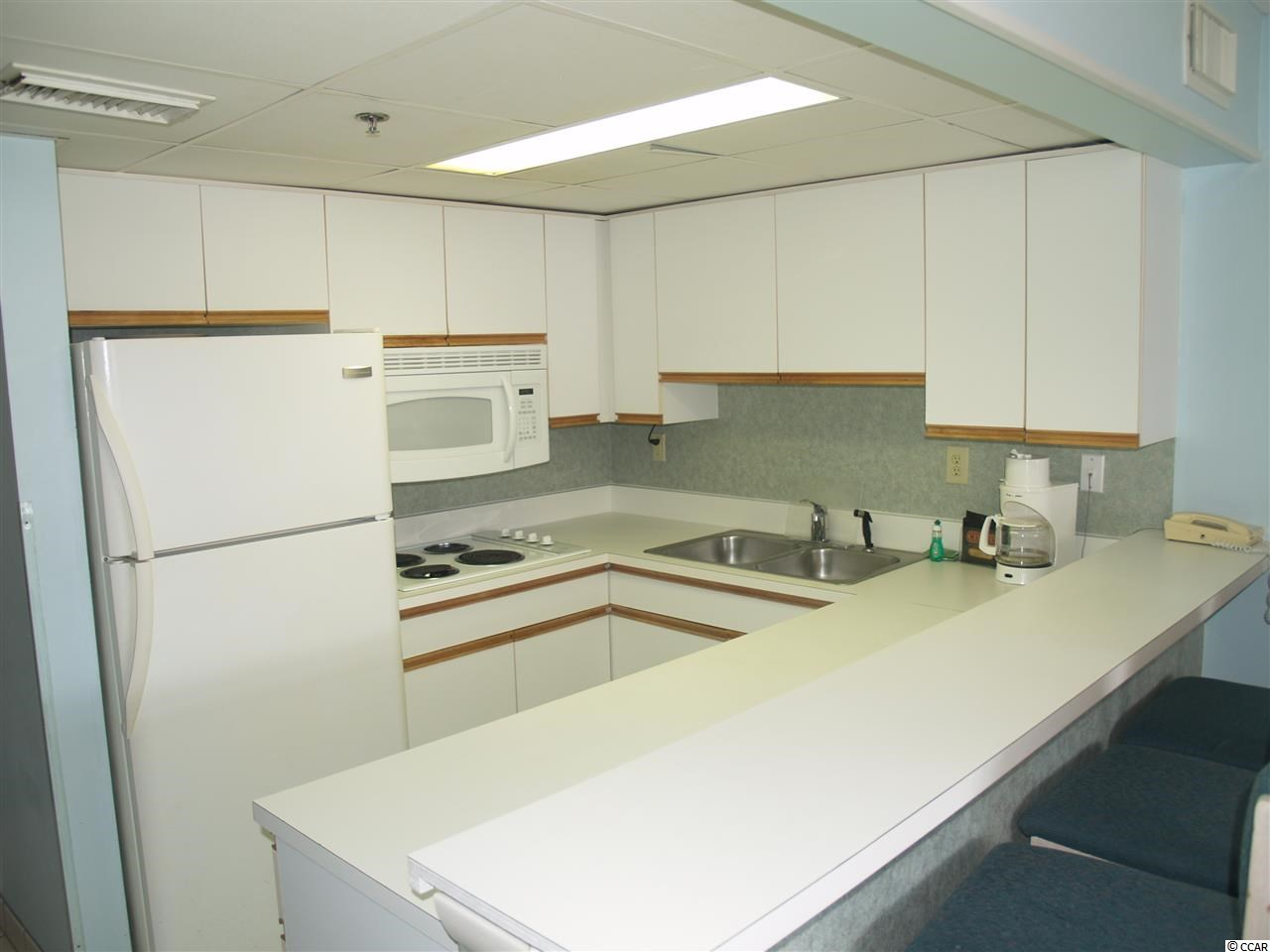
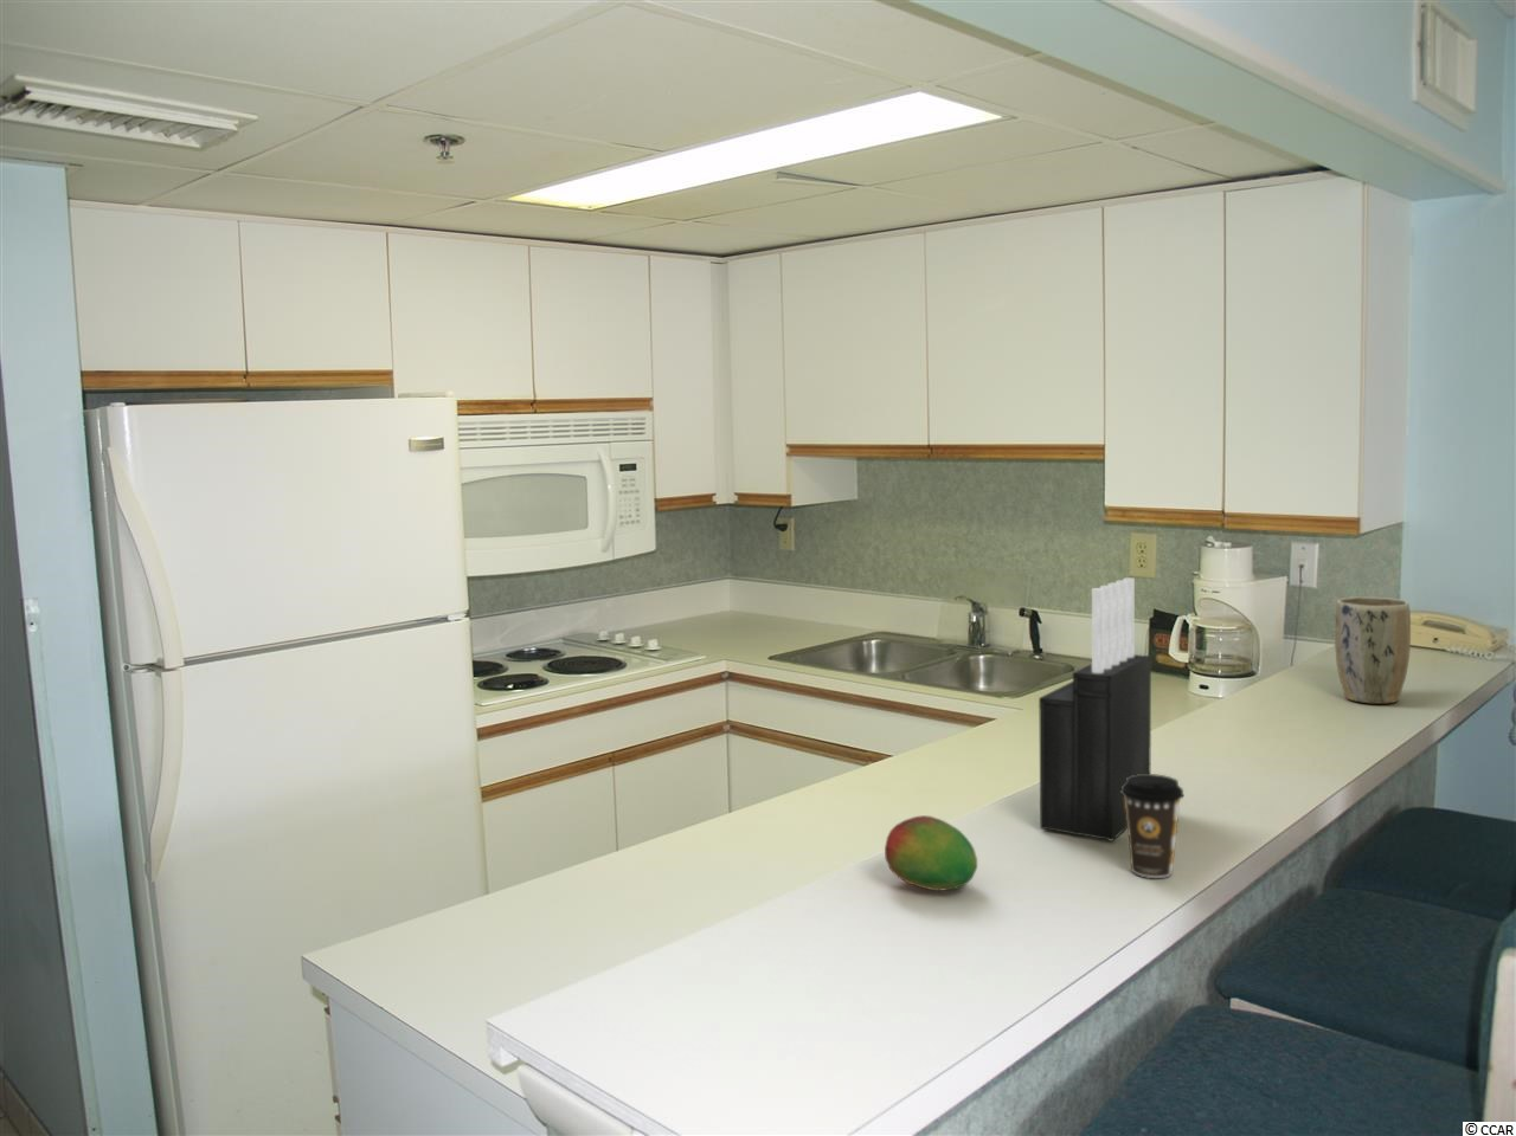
+ fruit [883,814,979,891]
+ knife block [1037,578,1152,842]
+ plant pot [1333,597,1412,705]
+ coffee cup [1121,773,1185,879]
